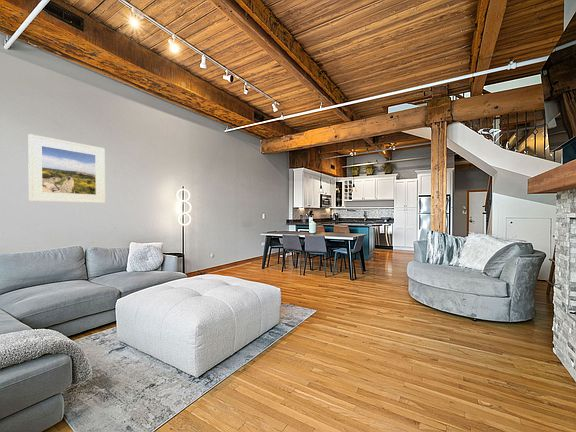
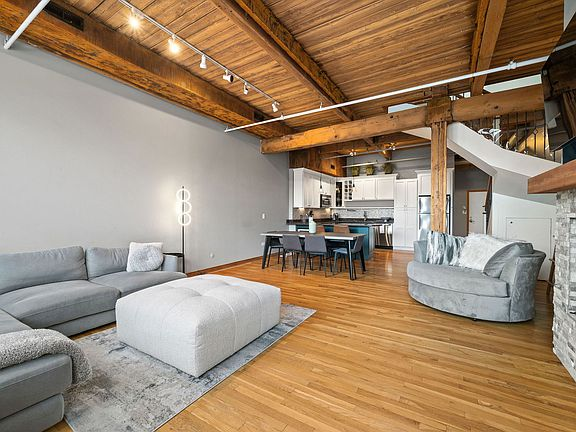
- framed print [27,133,106,204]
